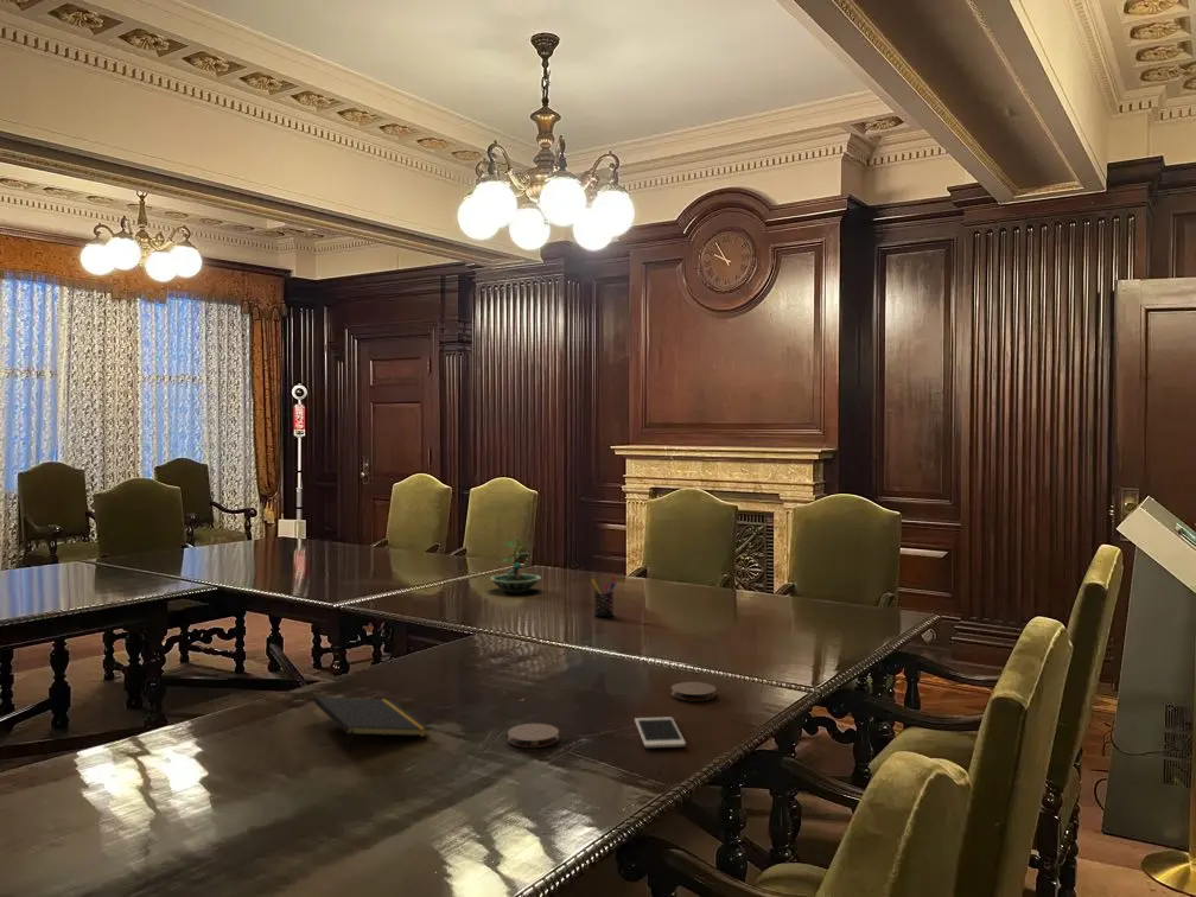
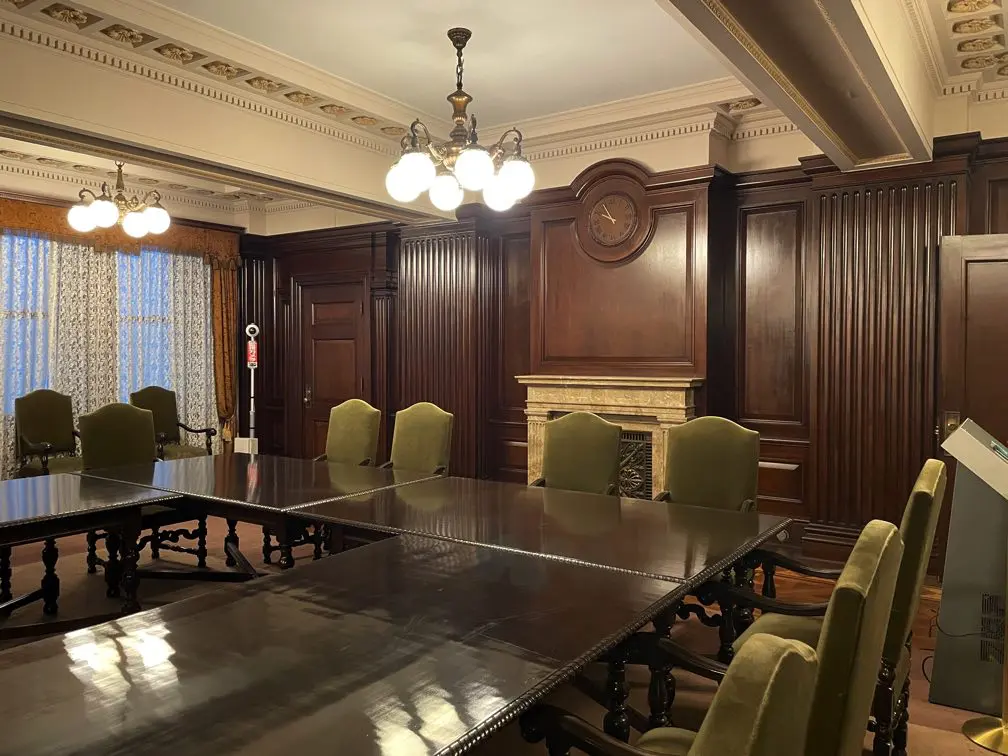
- pen holder [591,574,616,618]
- terrarium [489,537,542,593]
- coaster [507,723,560,749]
- notepad [313,695,432,753]
- coaster [670,681,717,702]
- cell phone [634,717,687,749]
